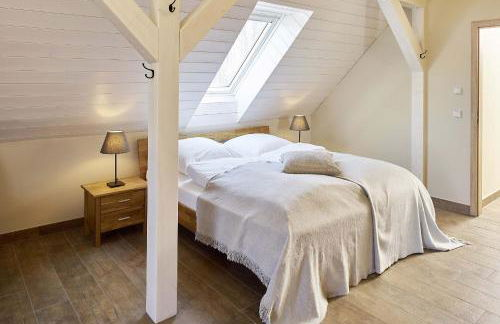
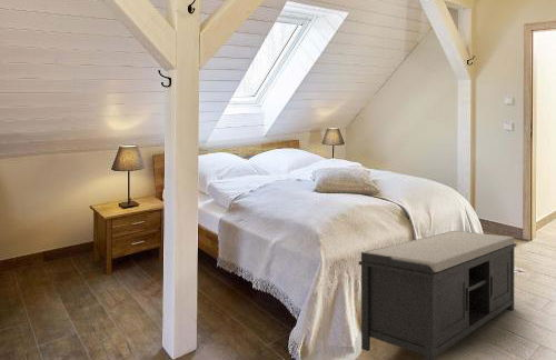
+ bench [358,230,517,360]
